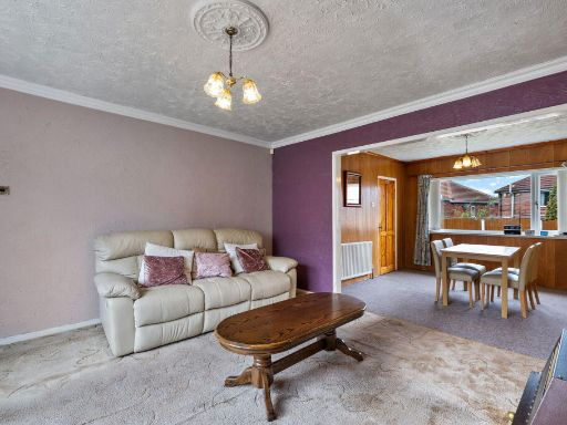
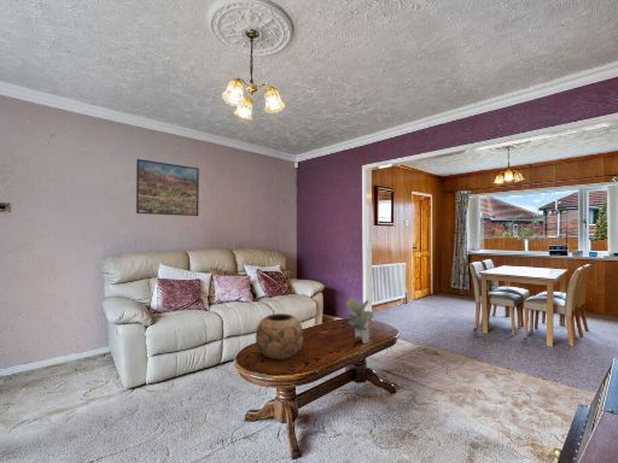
+ potted plant [345,298,374,345]
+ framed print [135,158,200,217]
+ decorative bowl [255,312,304,361]
